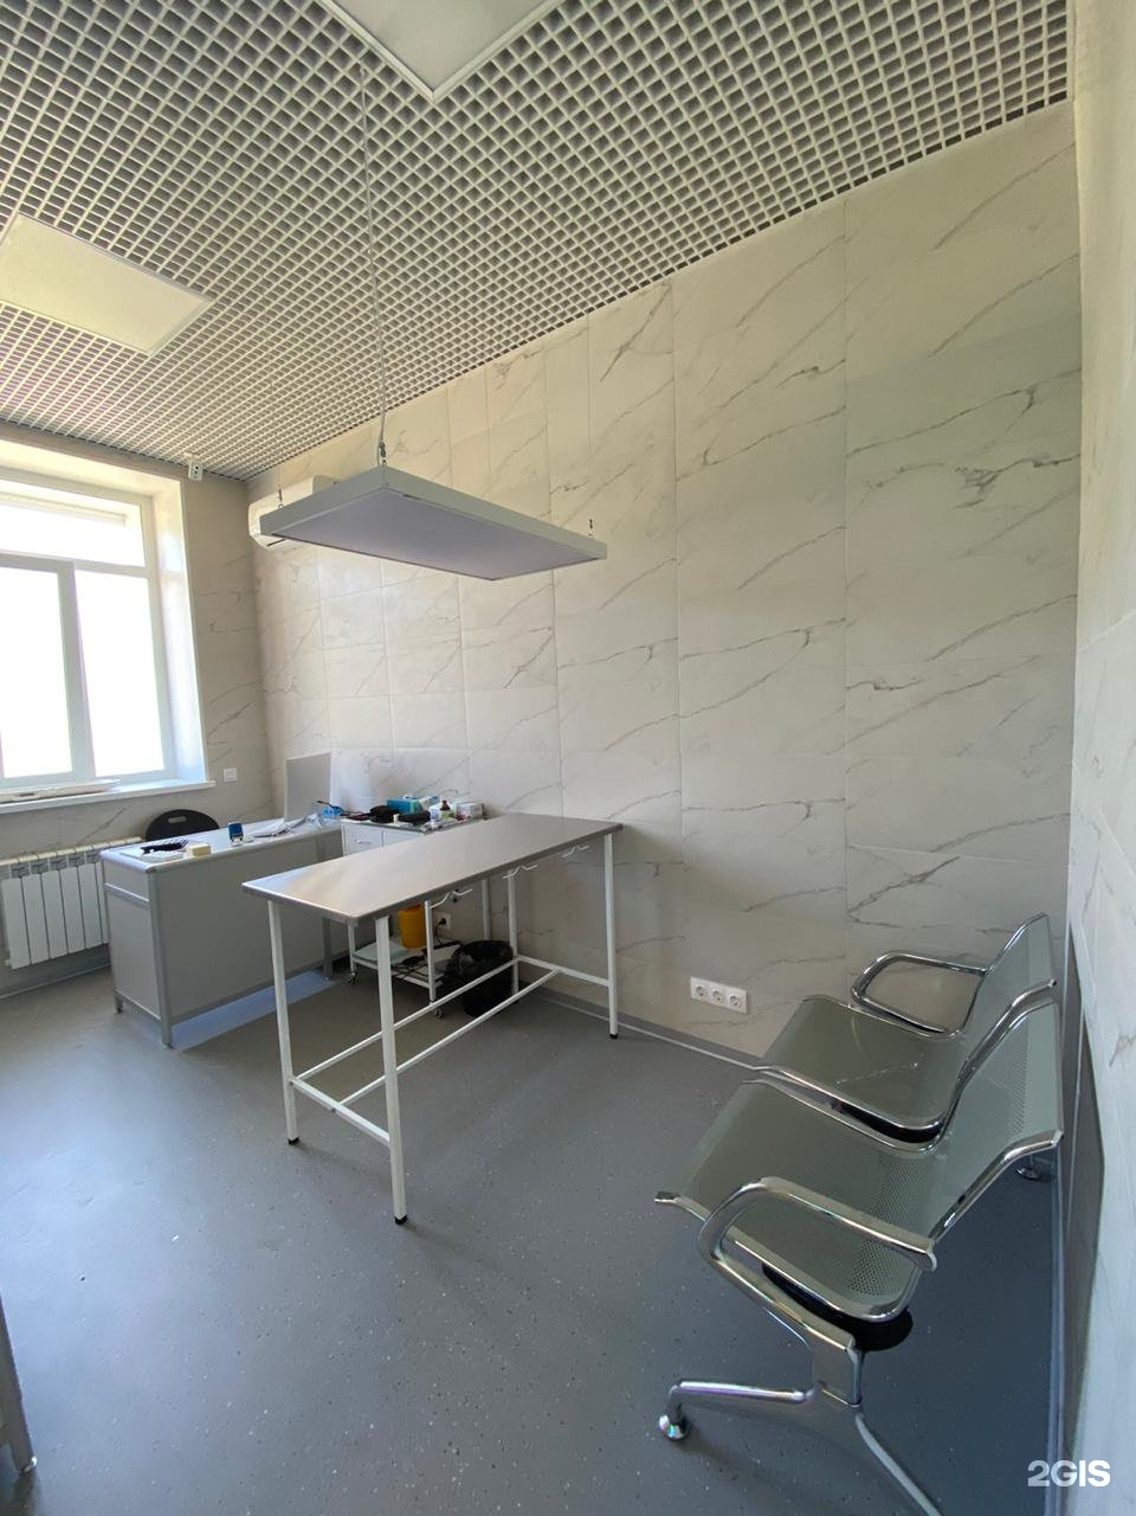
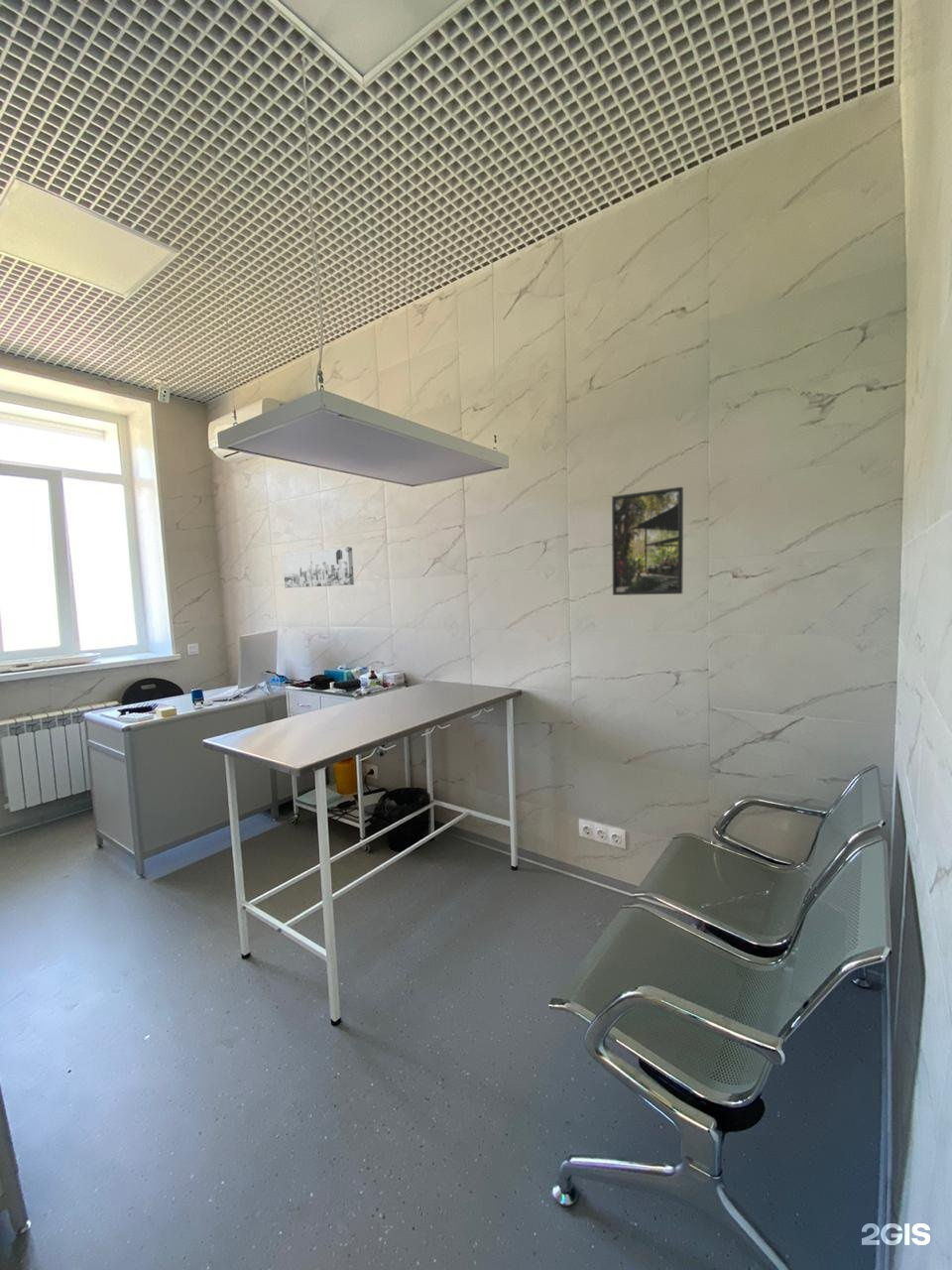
+ wall art [282,546,355,588]
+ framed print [611,486,684,596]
